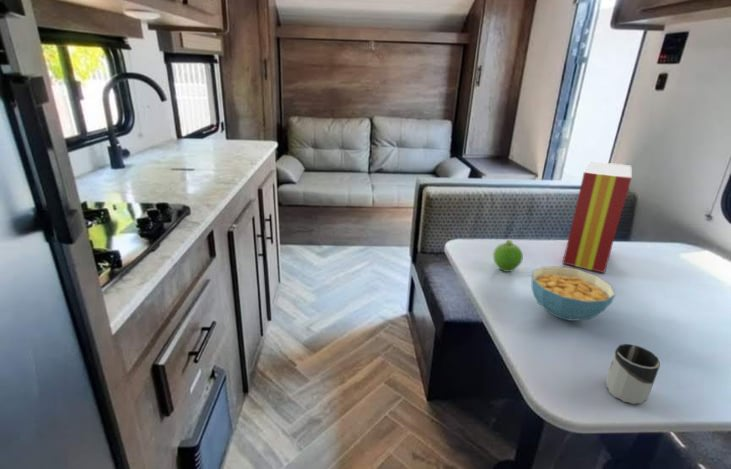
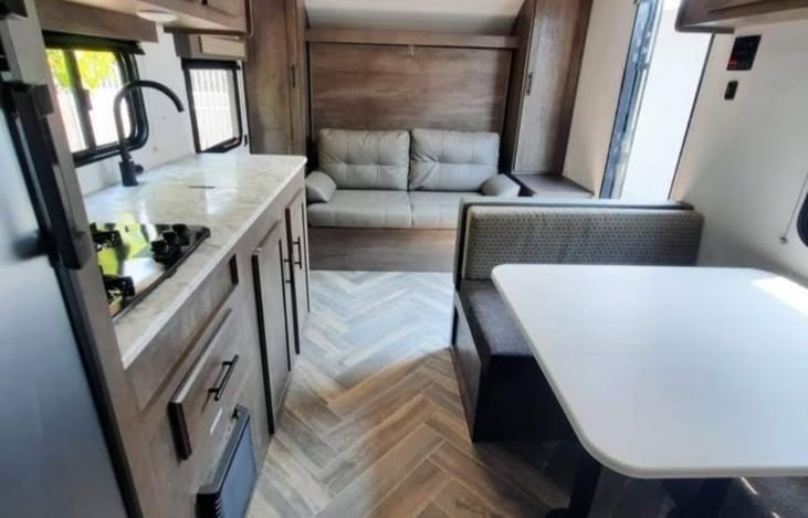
- cup [605,343,661,405]
- fruit [492,239,524,273]
- cereal box [562,160,633,274]
- cereal bowl [531,265,616,322]
